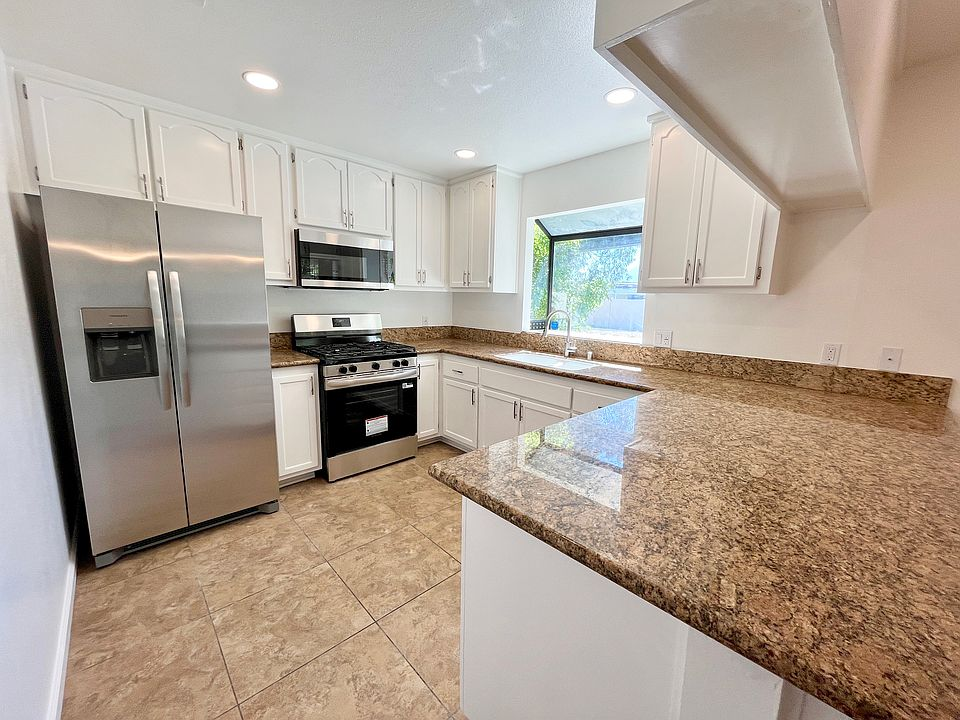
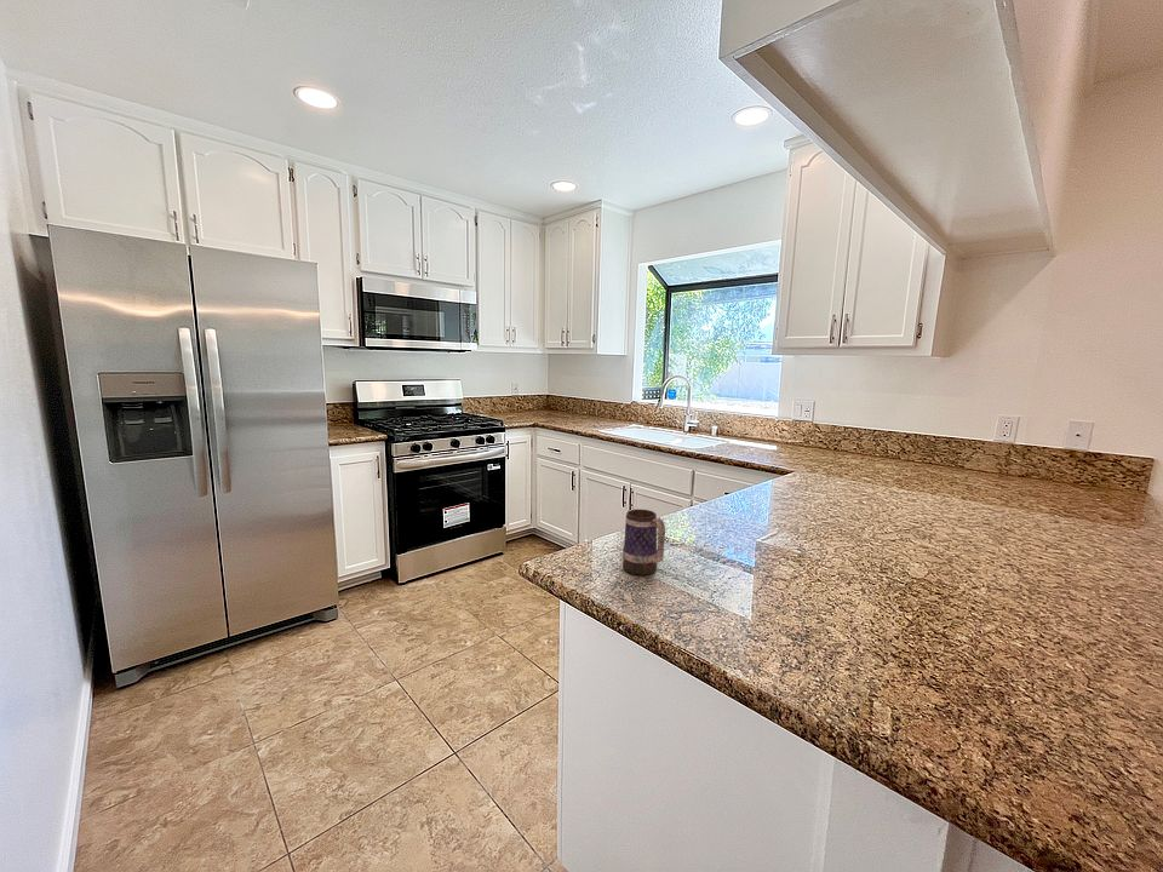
+ mug [621,509,666,576]
